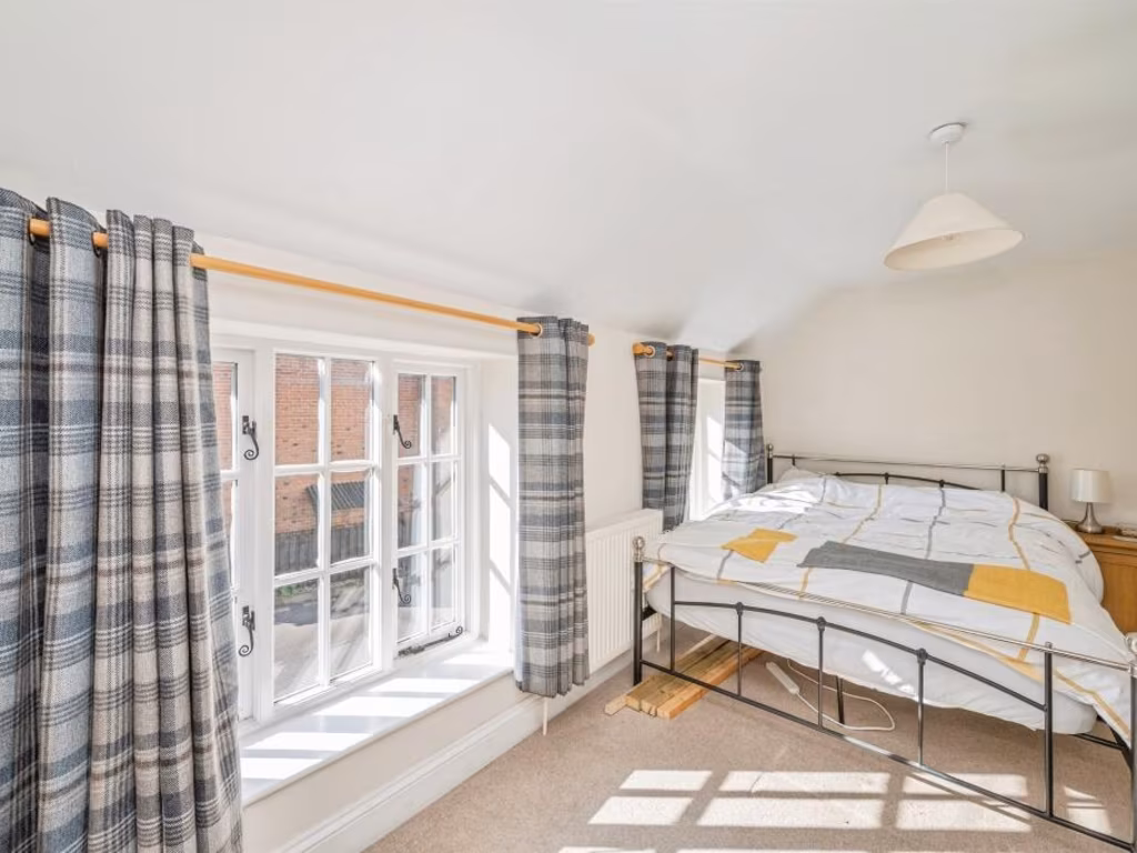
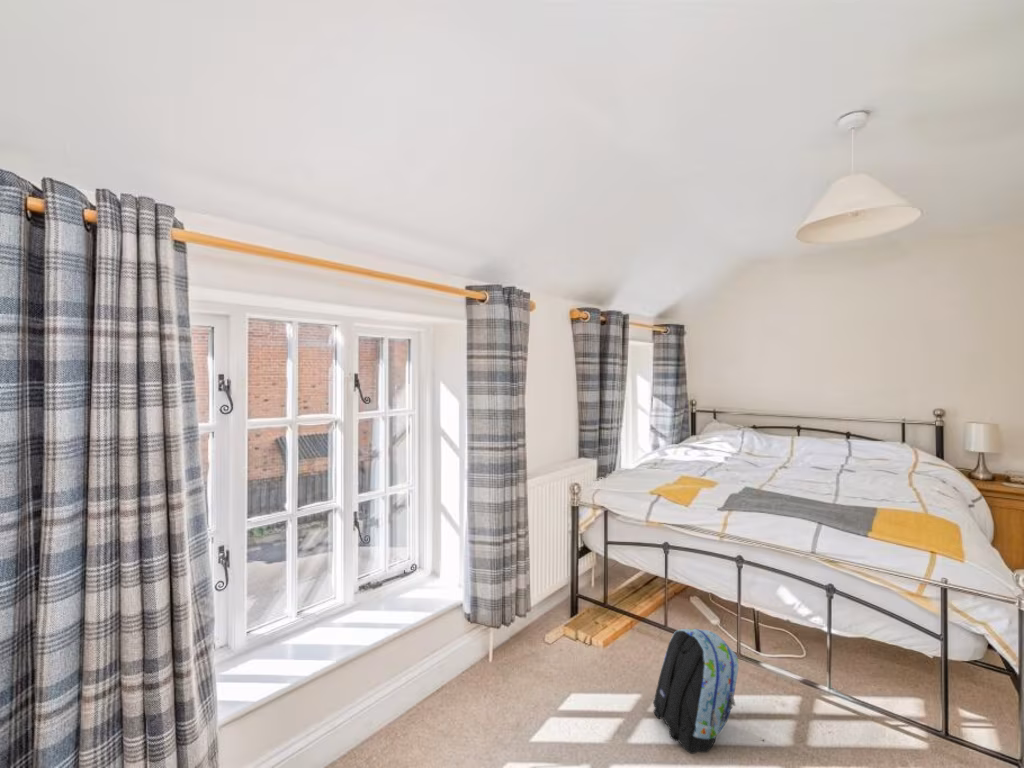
+ backpack [652,628,739,755]
